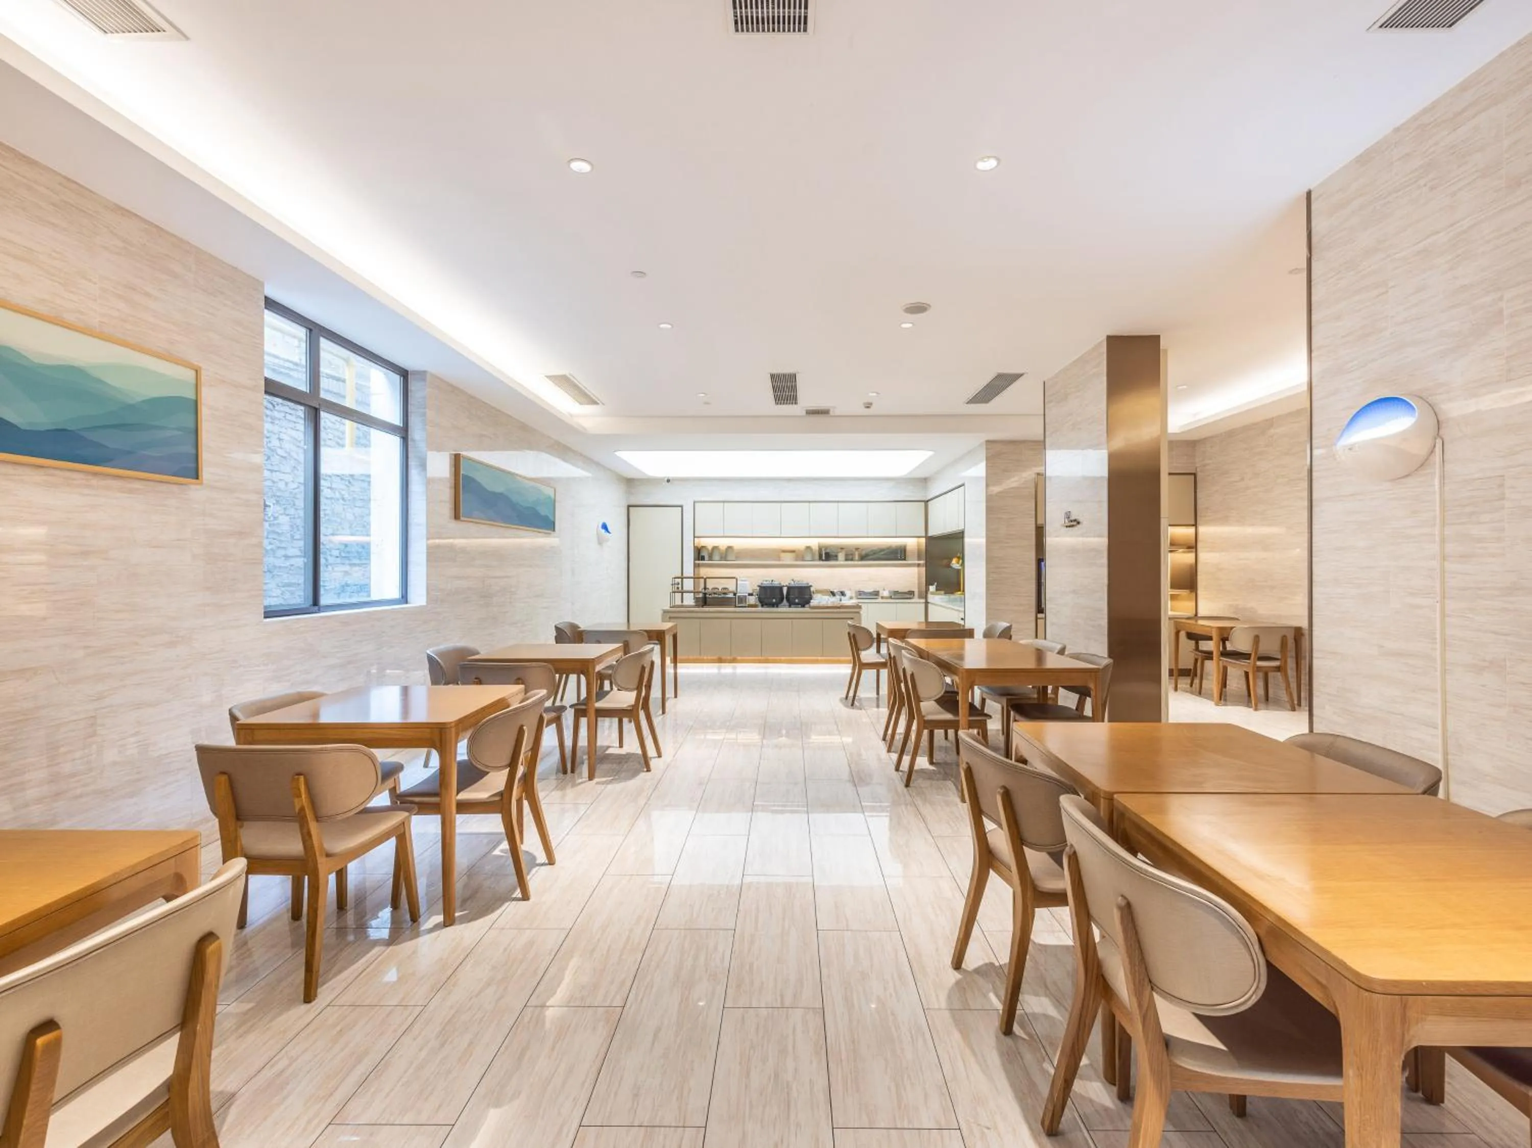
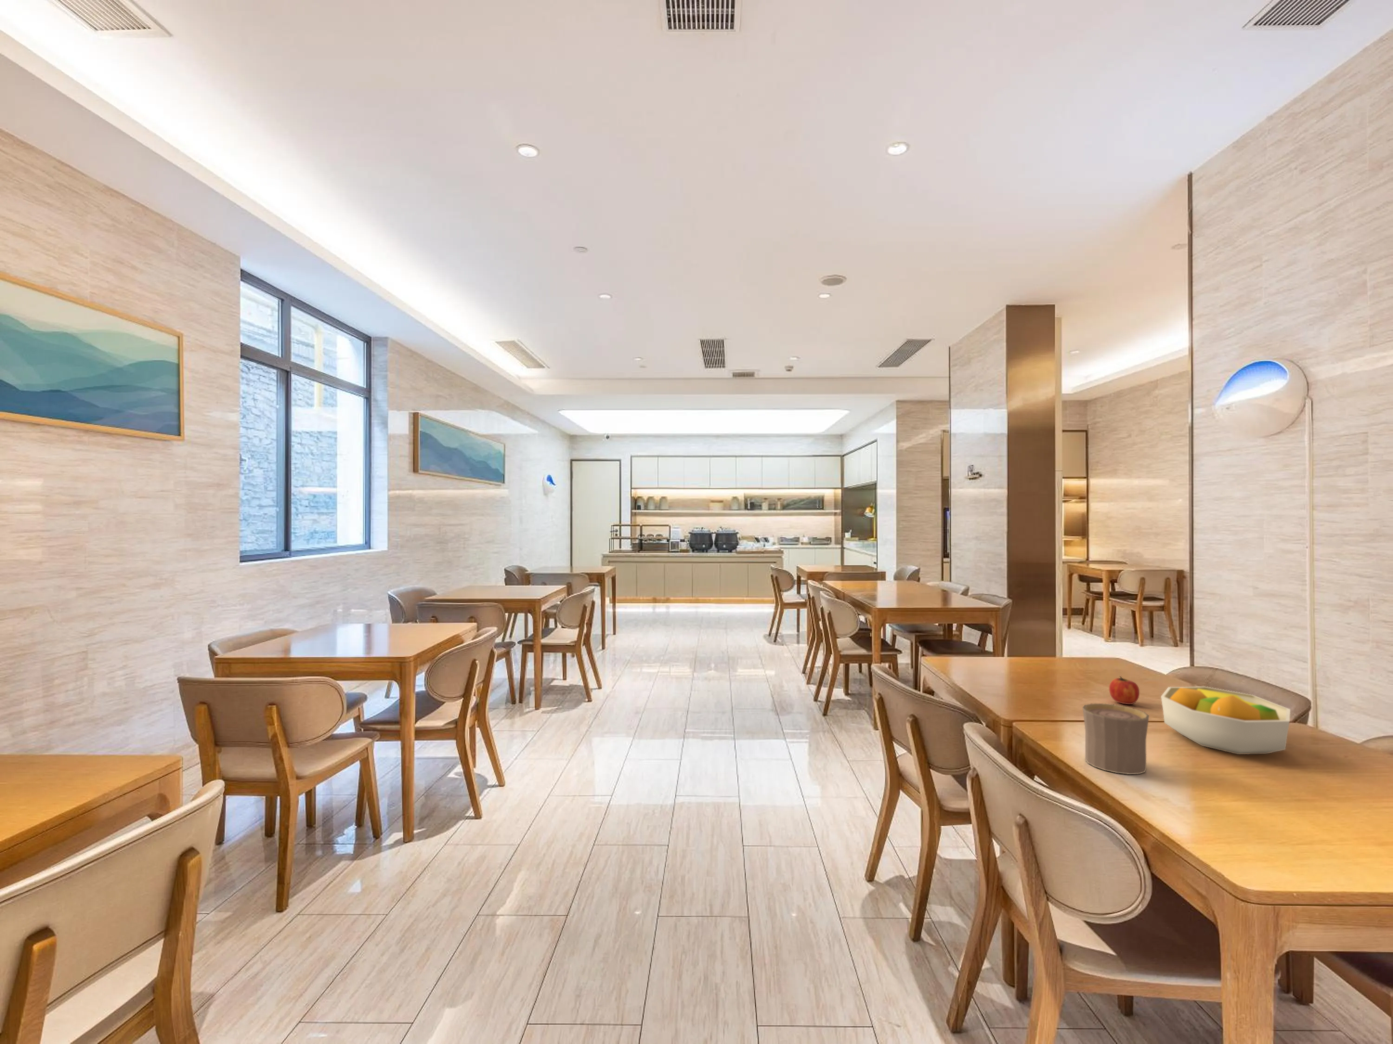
+ fruit [1109,676,1140,705]
+ cup [1081,703,1149,775]
+ fruit bowl [1160,686,1291,754]
